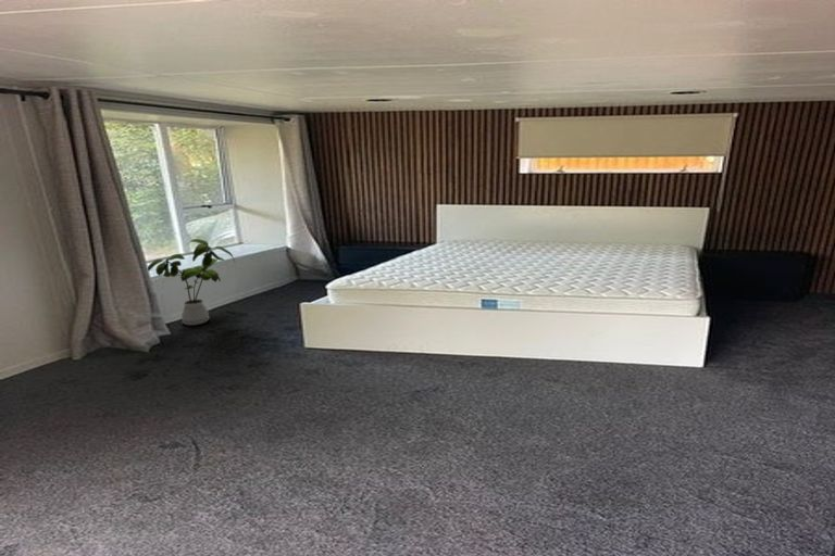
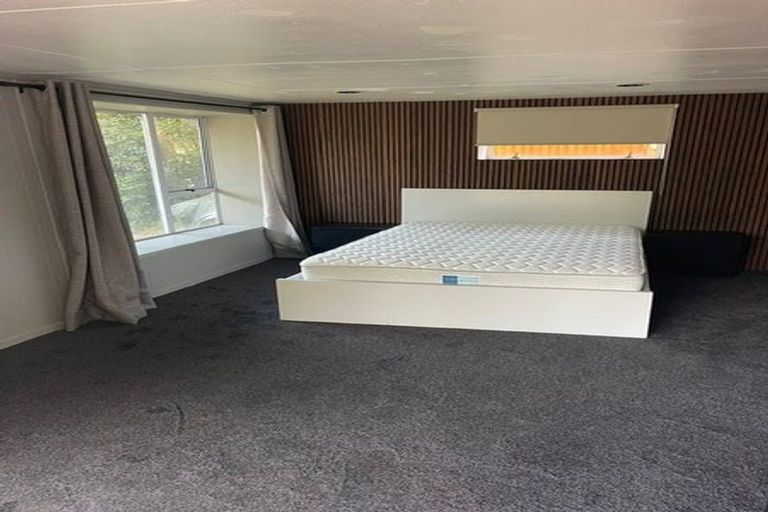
- house plant [147,238,236,326]
